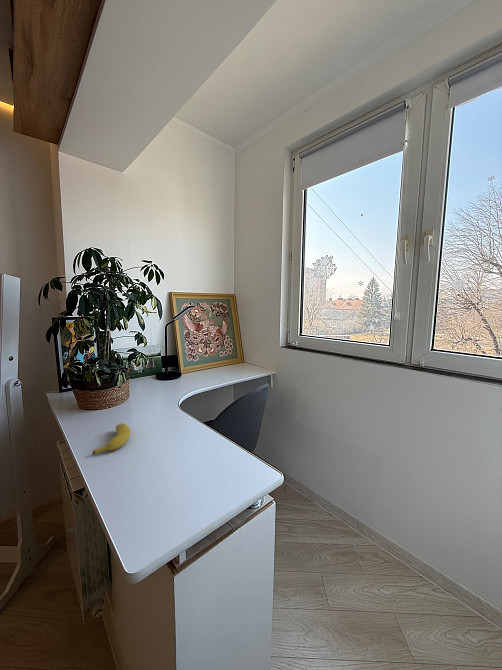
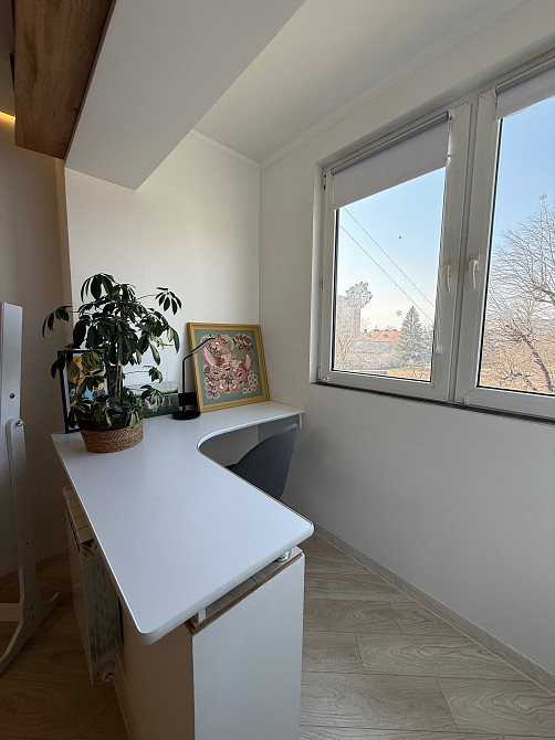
- banana [92,422,131,456]
